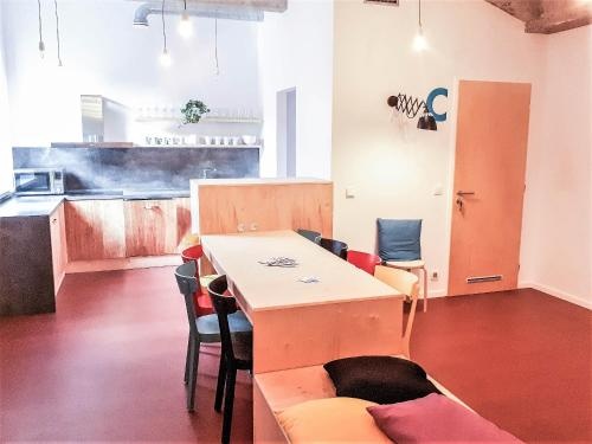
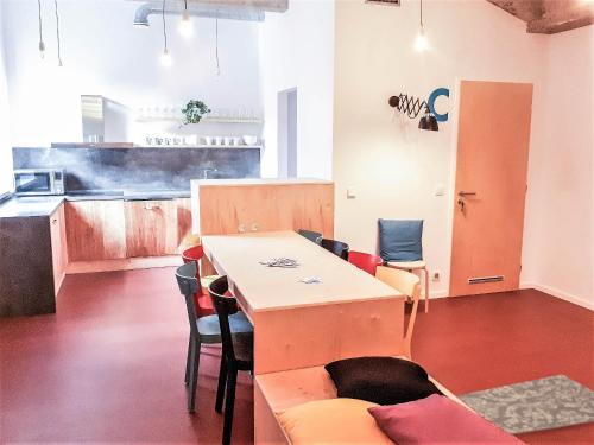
+ rug [456,374,594,436]
